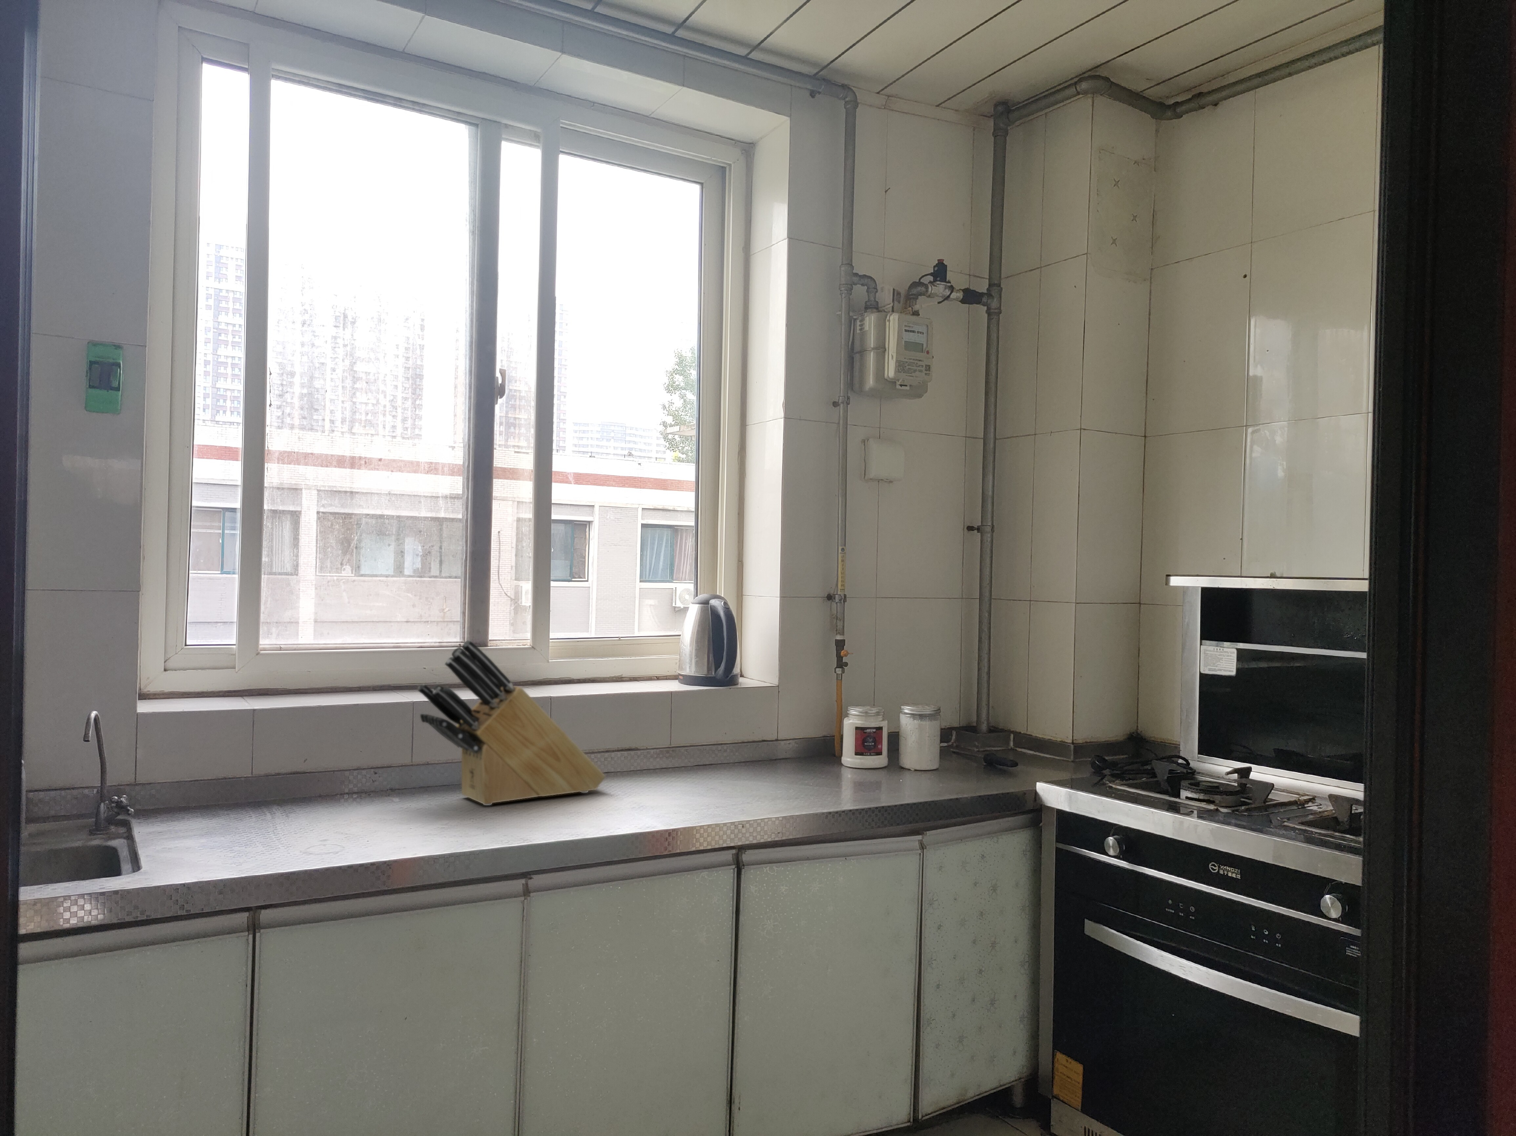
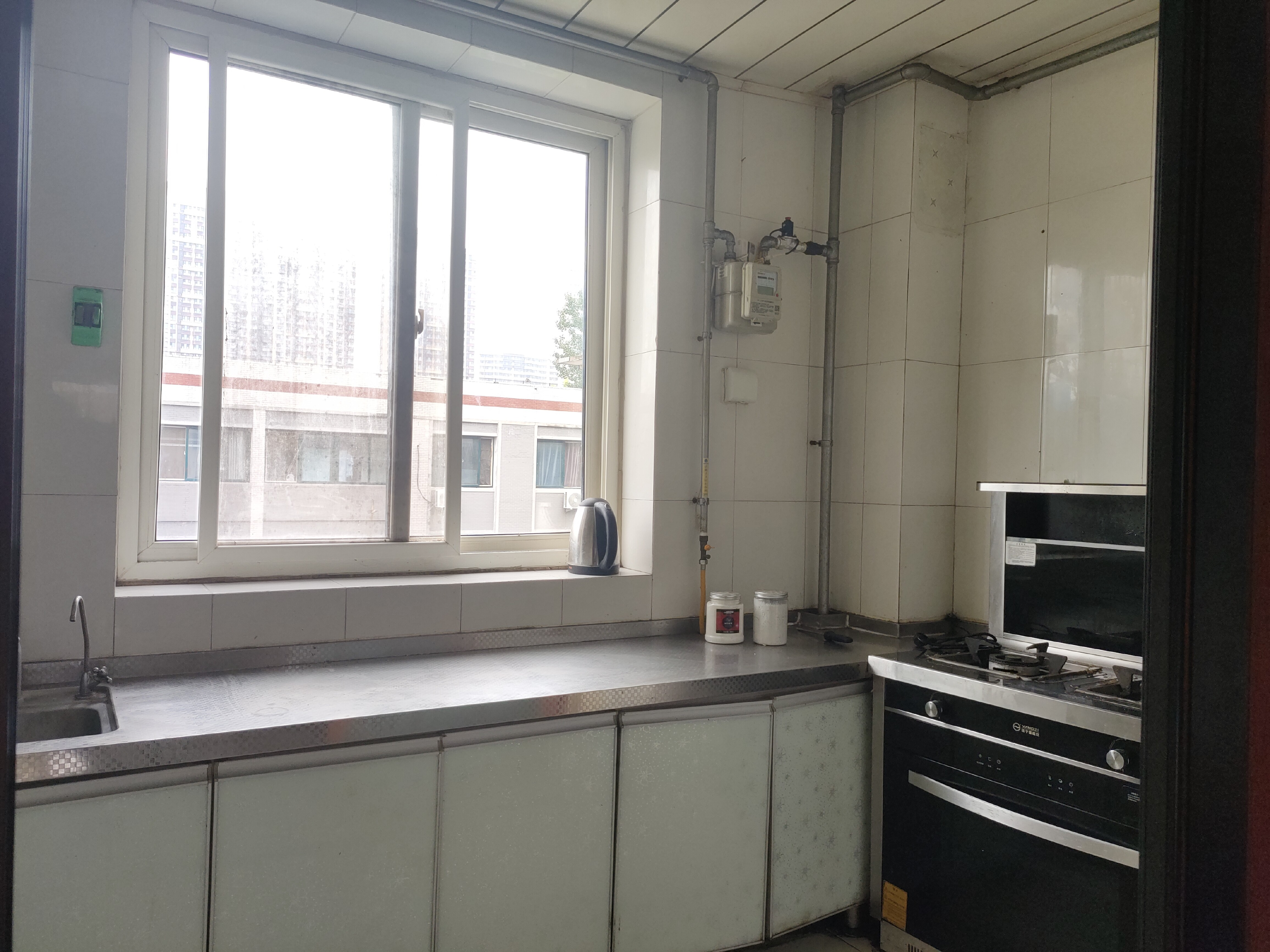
- knife block [417,640,605,805]
